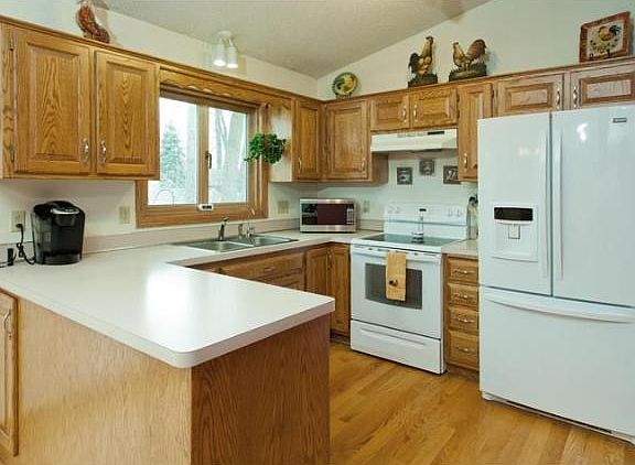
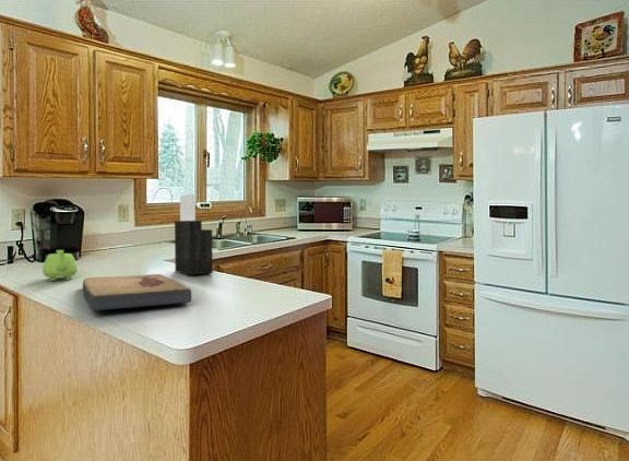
+ knife block [174,192,214,276]
+ teapot [41,249,79,282]
+ fish fossil [82,273,192,311]
